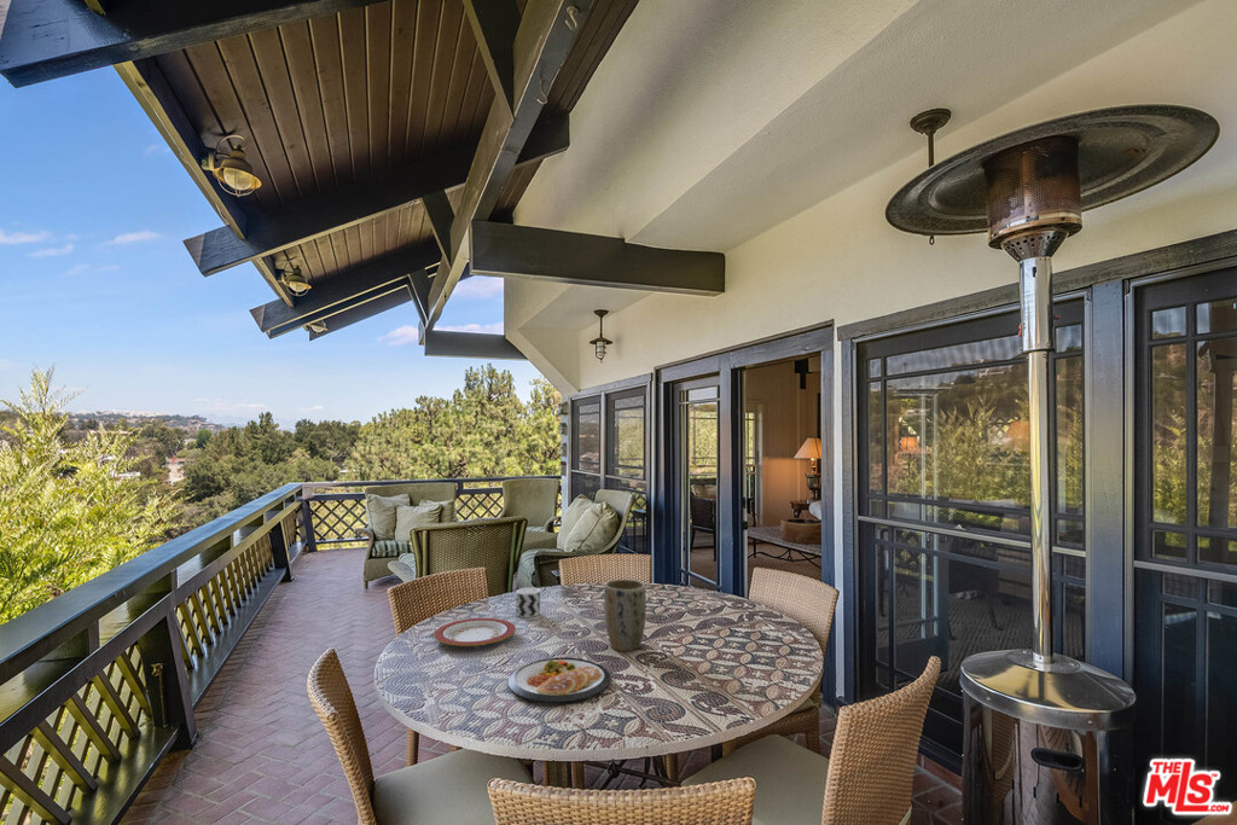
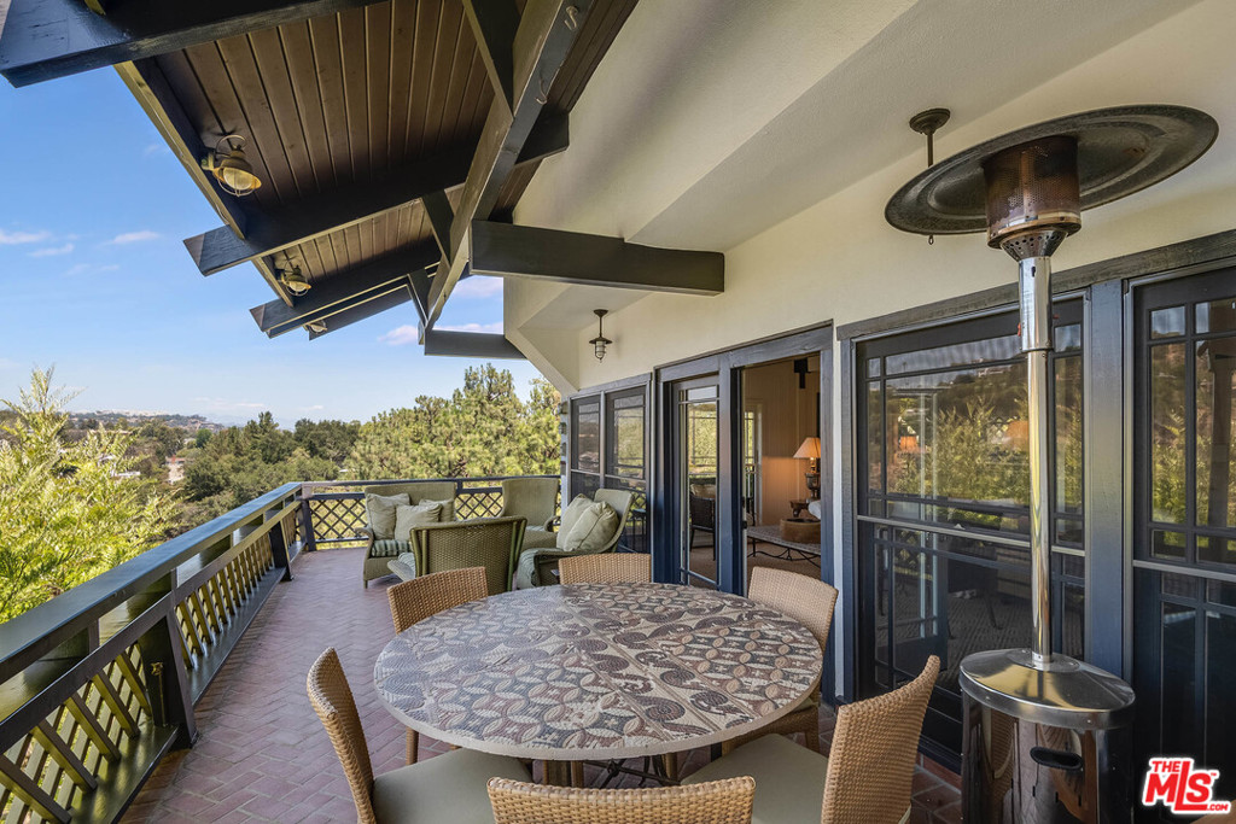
- dish [507,657,611,705]
- cup [515,586,541,618]
- plant pot [603,579,647,652]
- plate [432,617,517,647]
